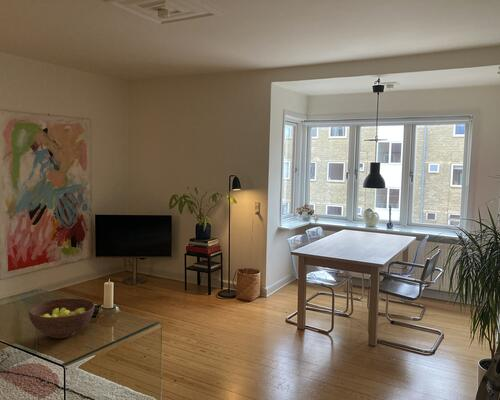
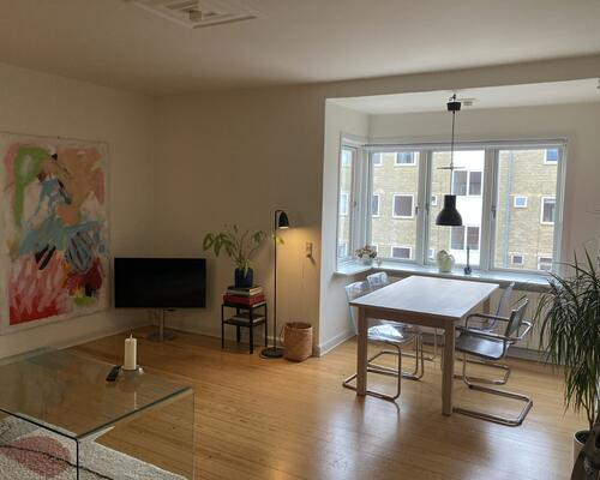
- fruit bowl [28,298,95,339]
